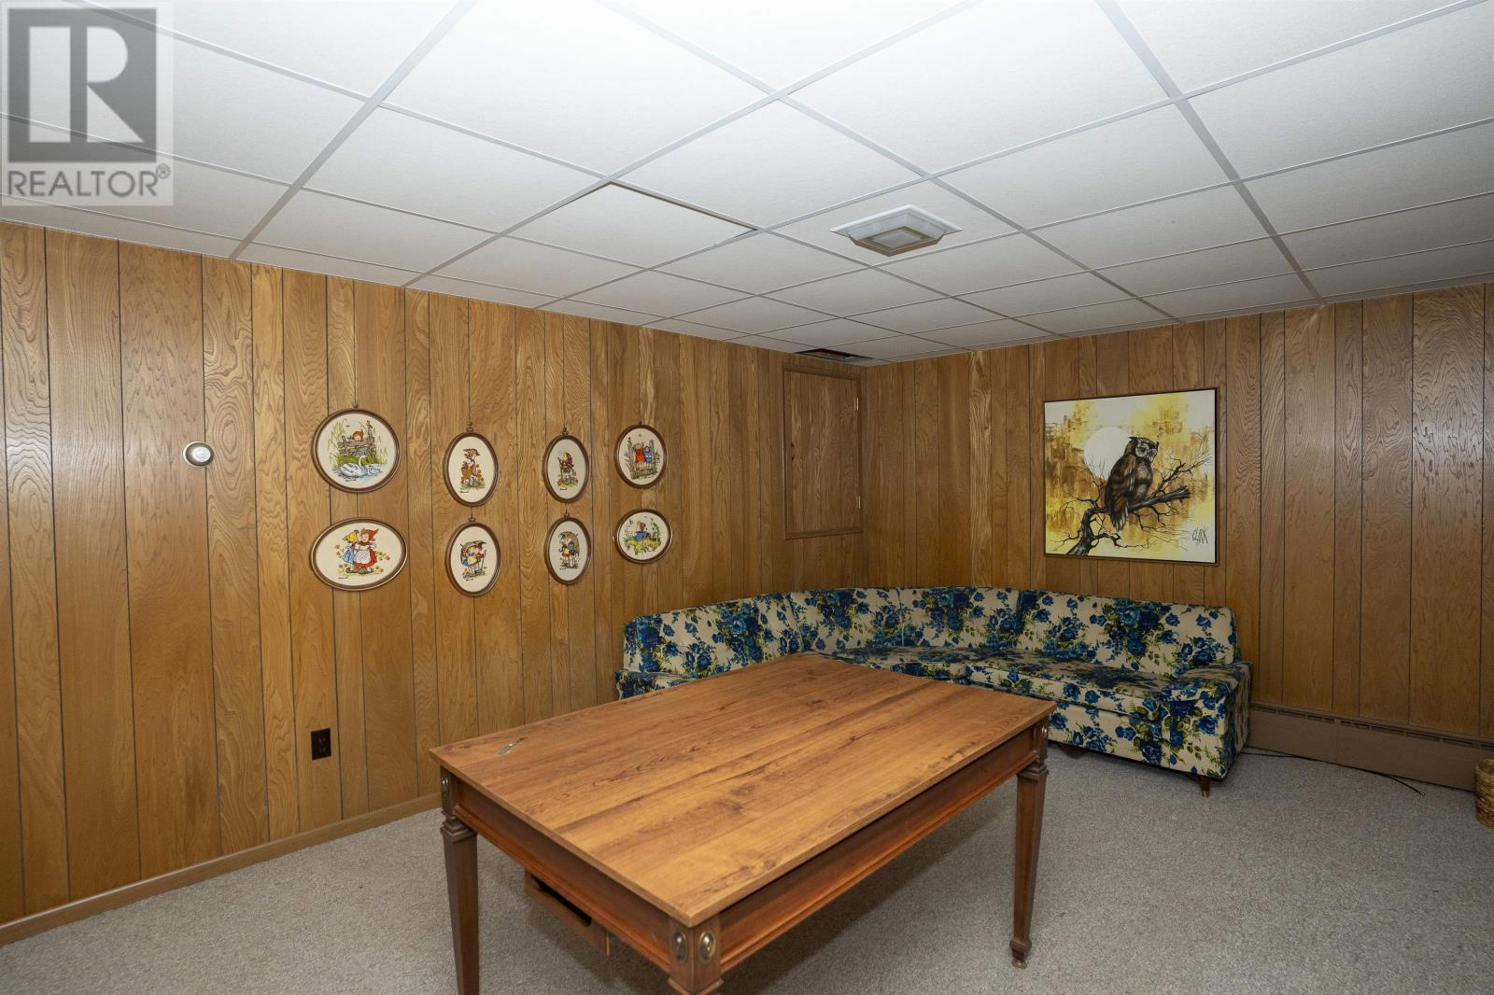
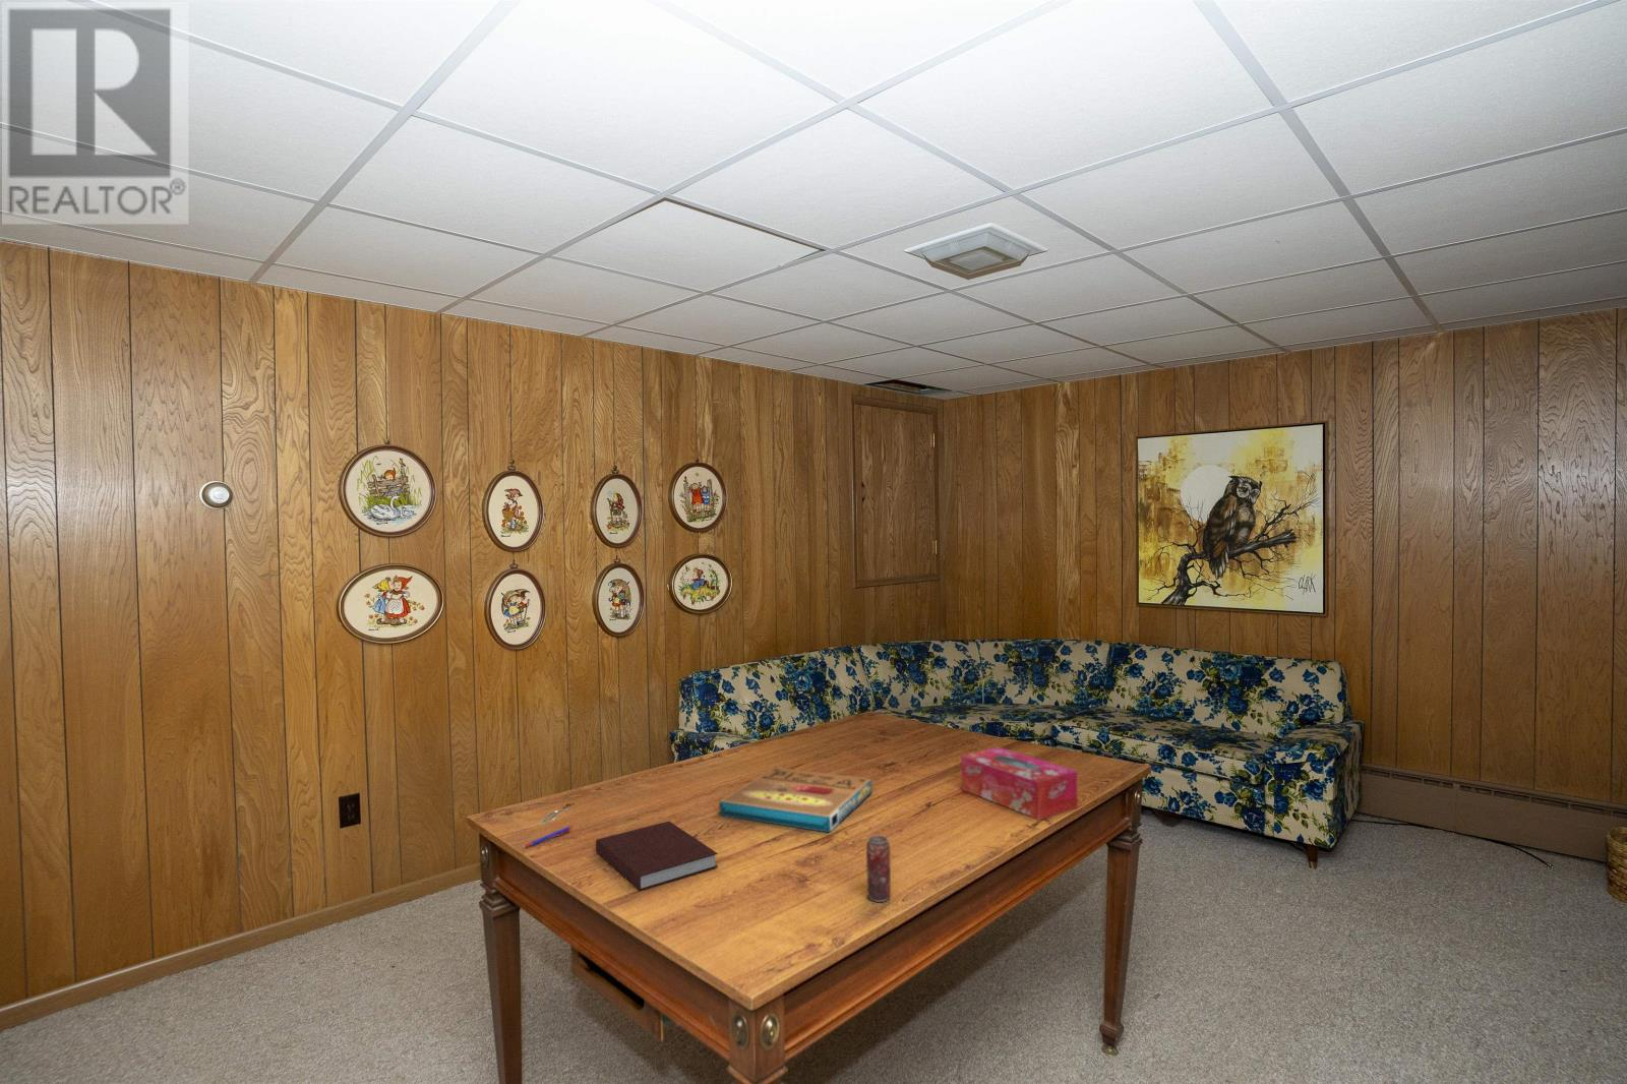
+ tissue box [960,746,1079,820]
+ beverage can [865,835,892,903]
+ pen [521,825,573,849]
+ pizza box [717,767,873,834]
+ notebook [595,820,719,892]
